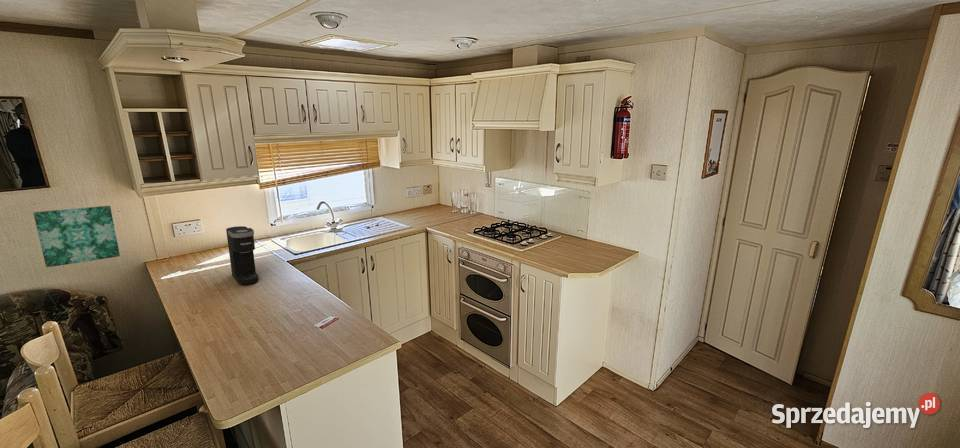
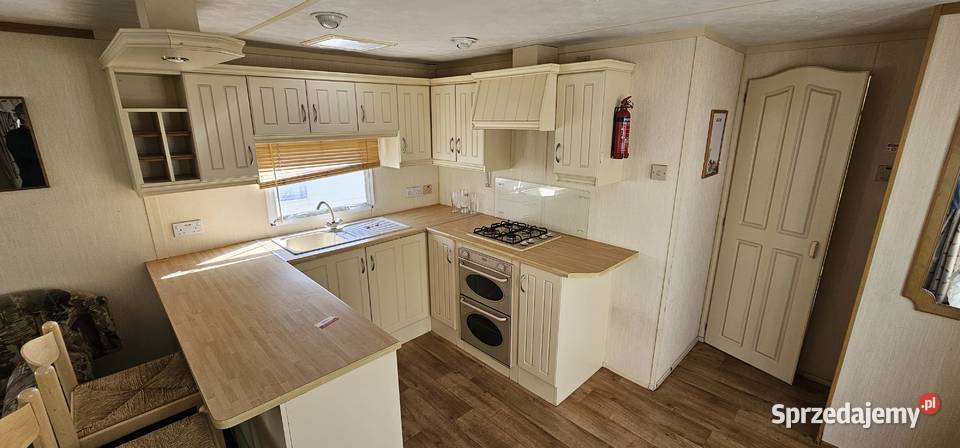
- coffee maker [225,225,260,286]
- wall art [33,205,121,268]
